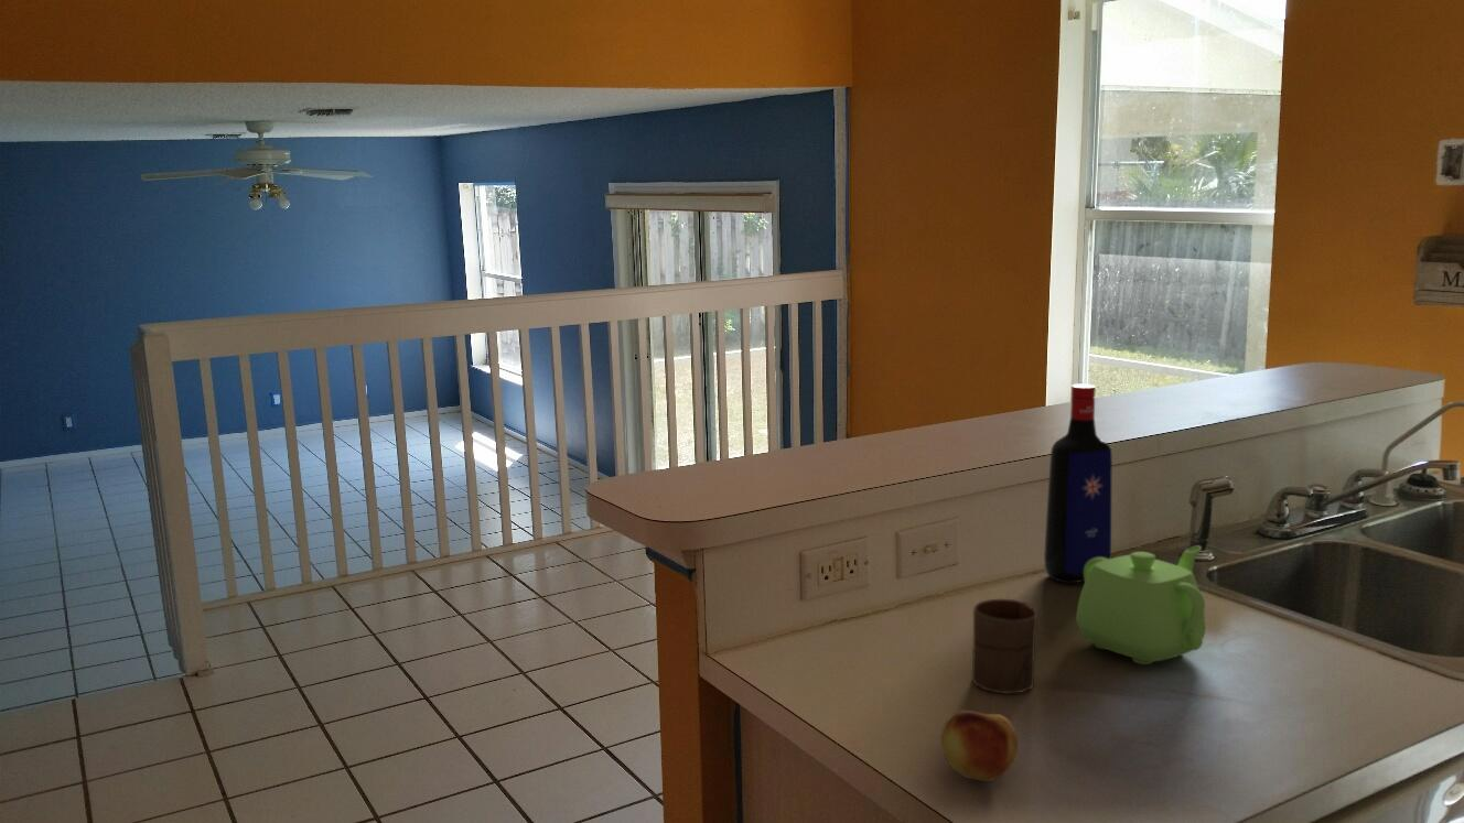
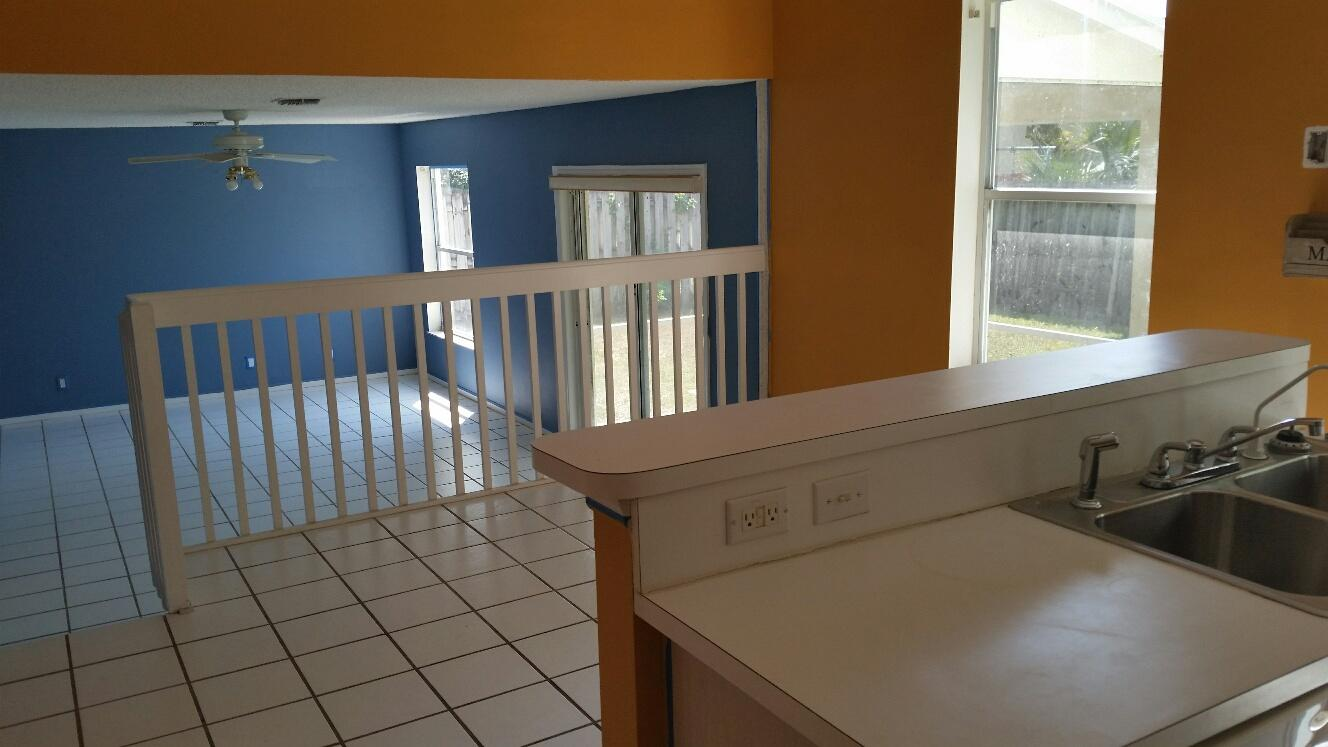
- liquor bottle [1043,382,1113,584]
- teapot [1075,545,1206,665]
- fruit [940,710,1019,782]
- cup [971,598,1038,695]
